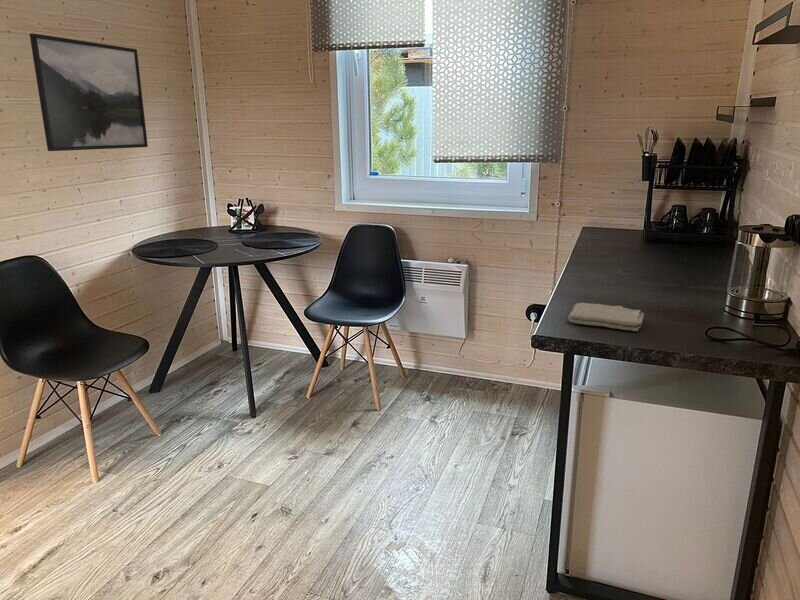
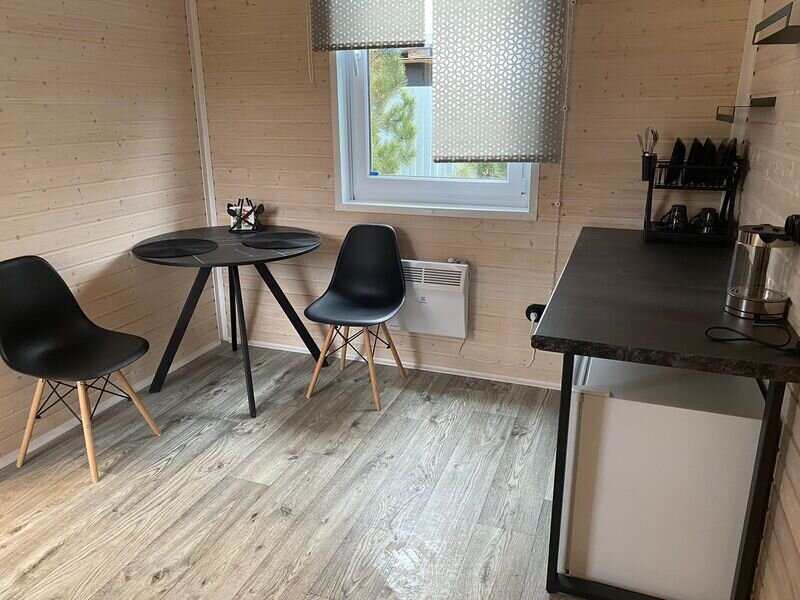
- washcloth [567,302,645,332]
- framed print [29,32,149,152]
